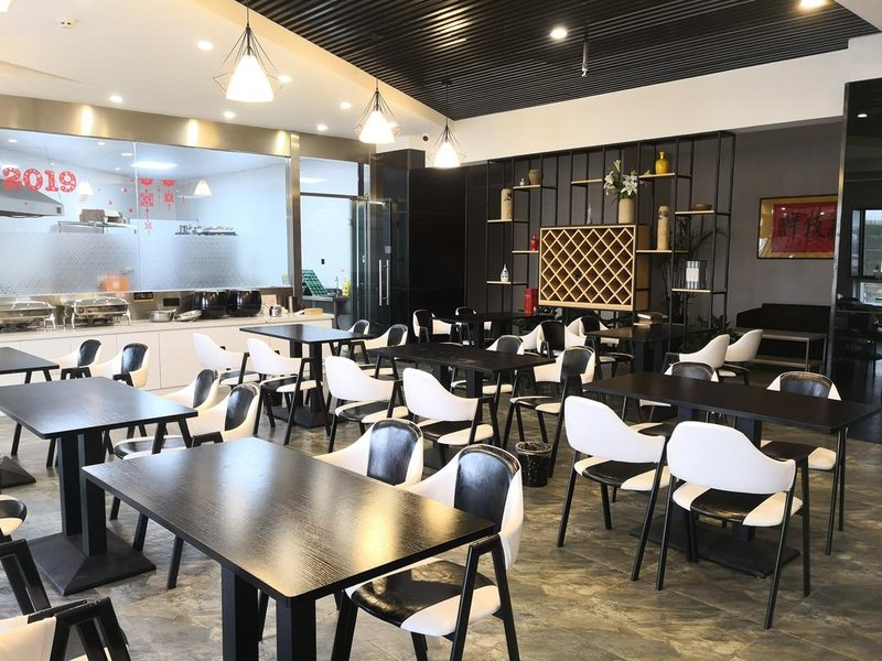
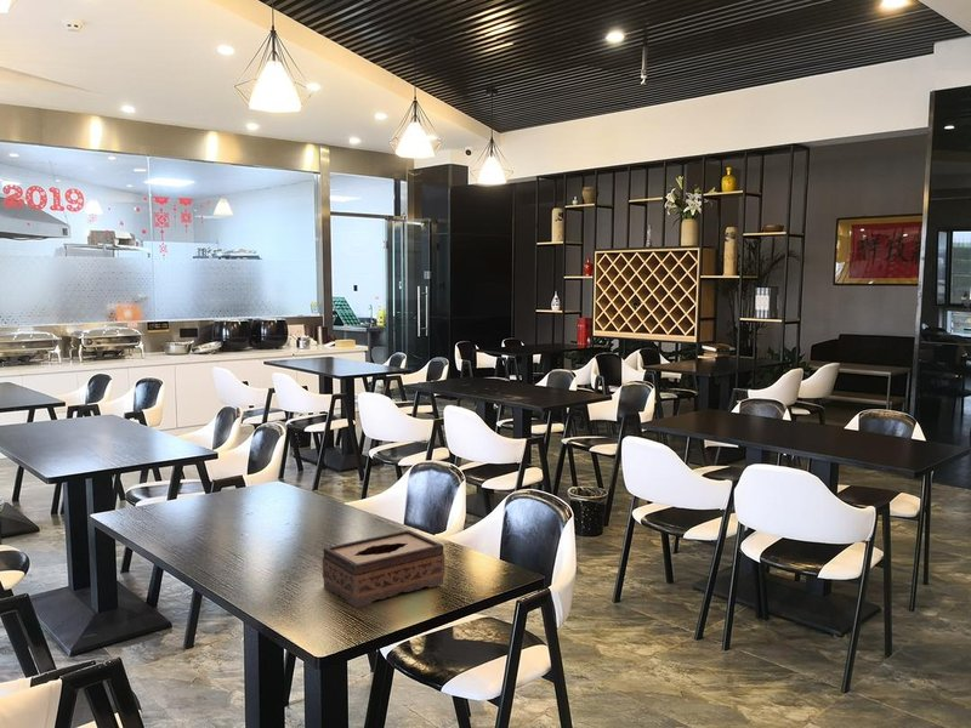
+ tissue box [322,529,445,609]
